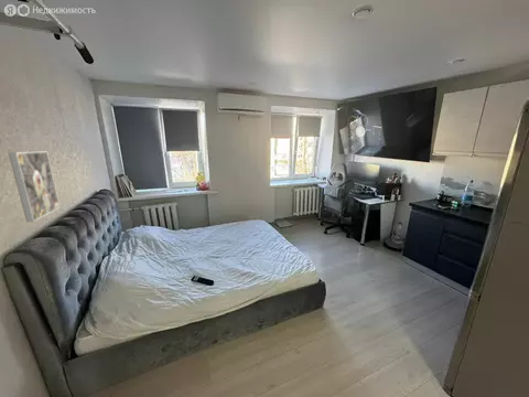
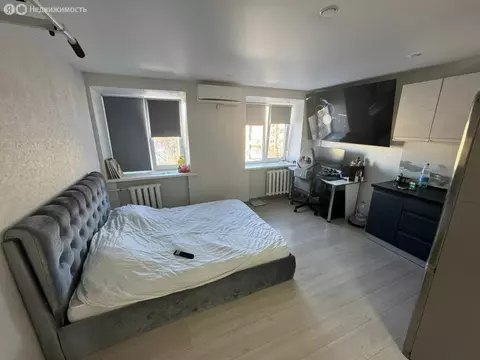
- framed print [7,151,61,223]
